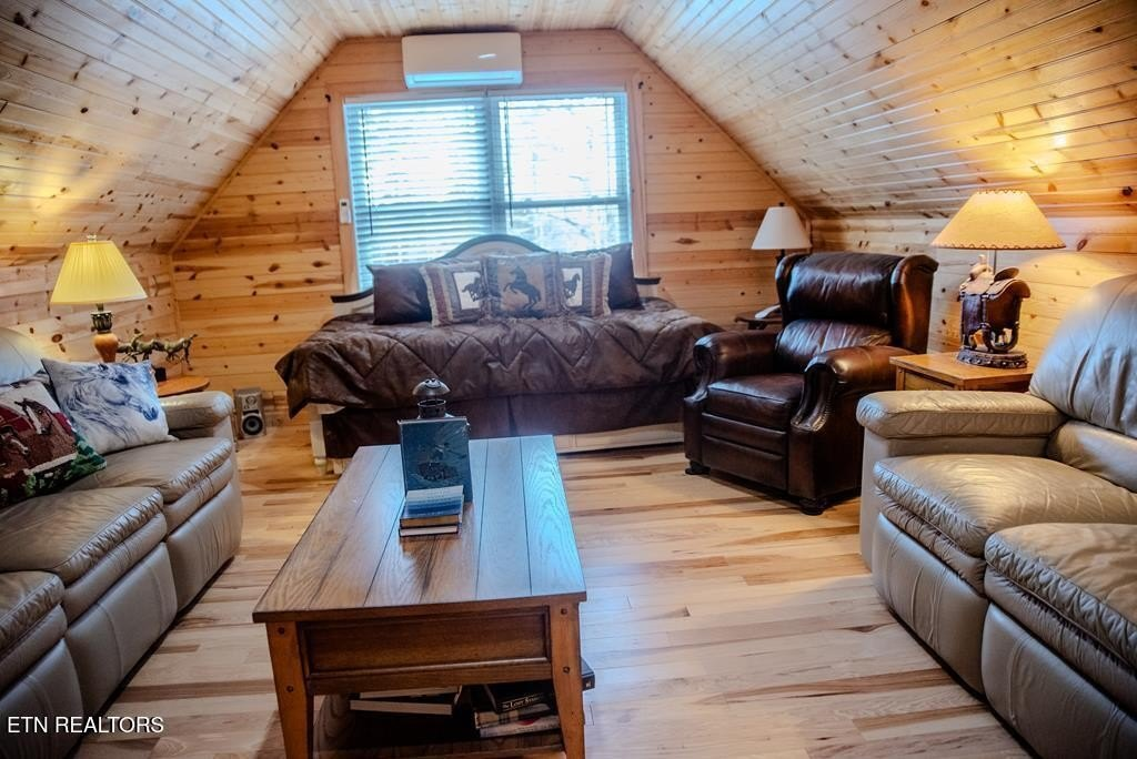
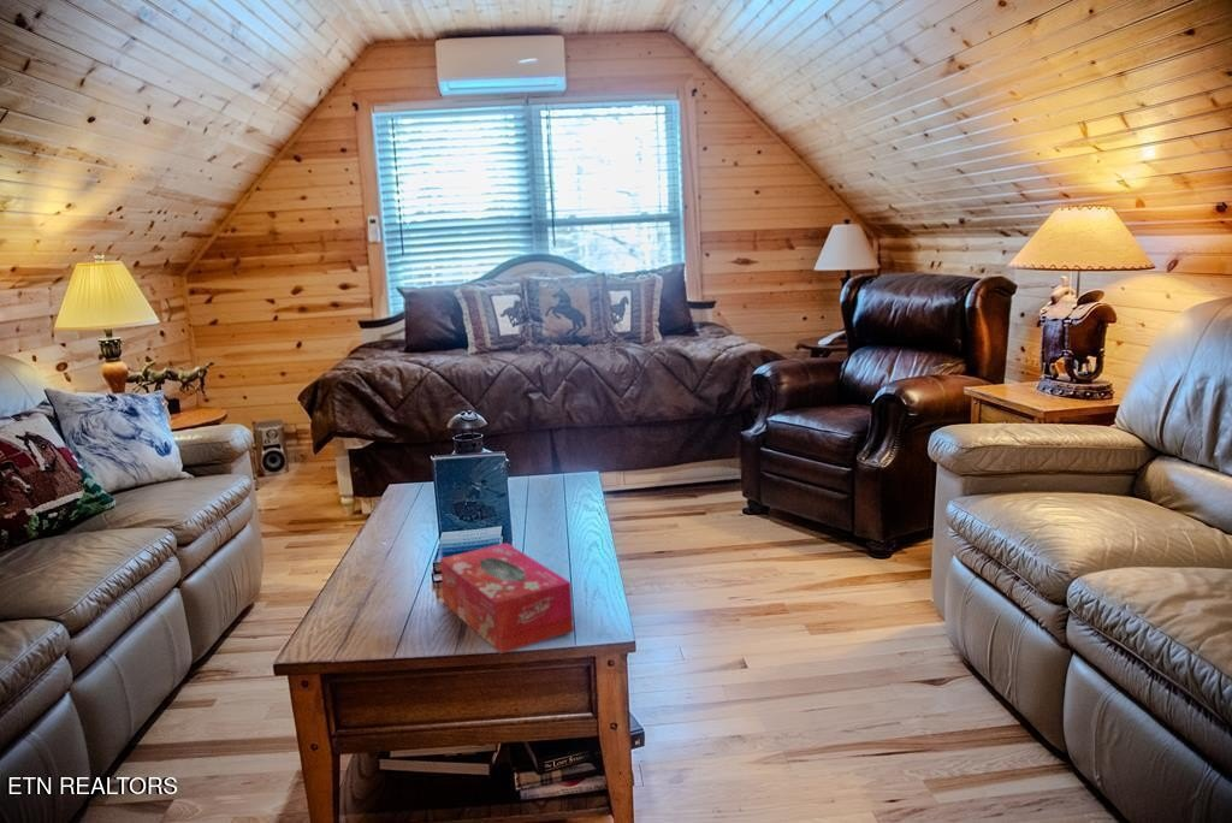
+ tissue box [439,541,575,655]
